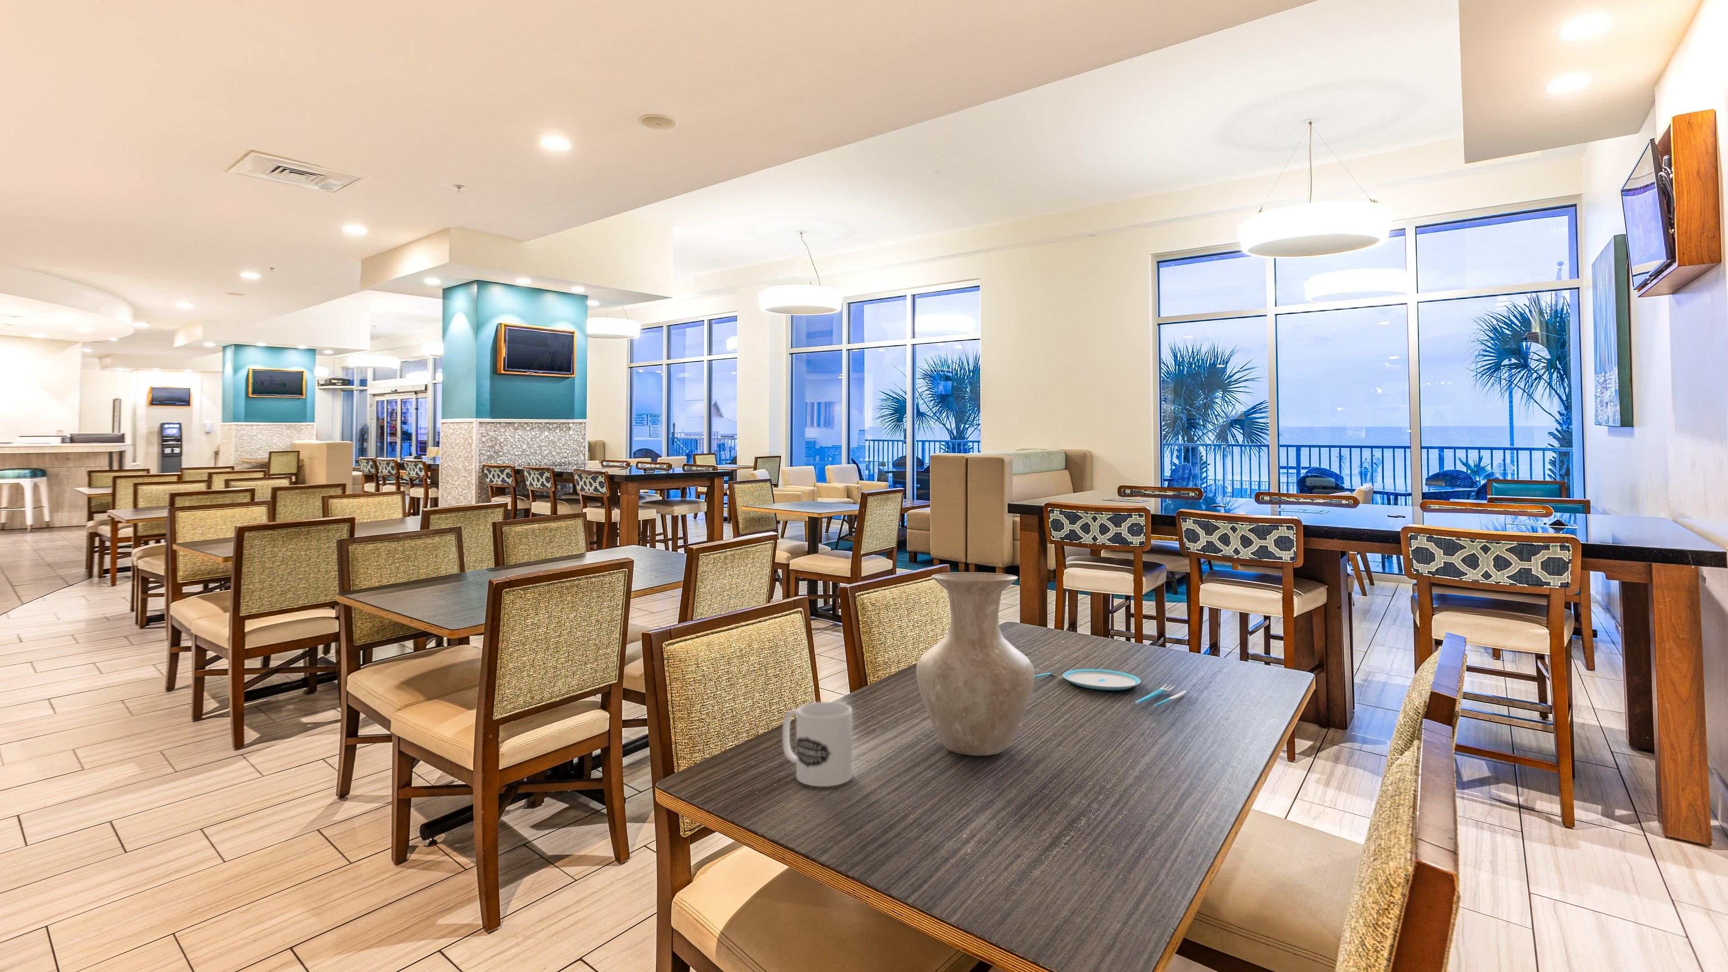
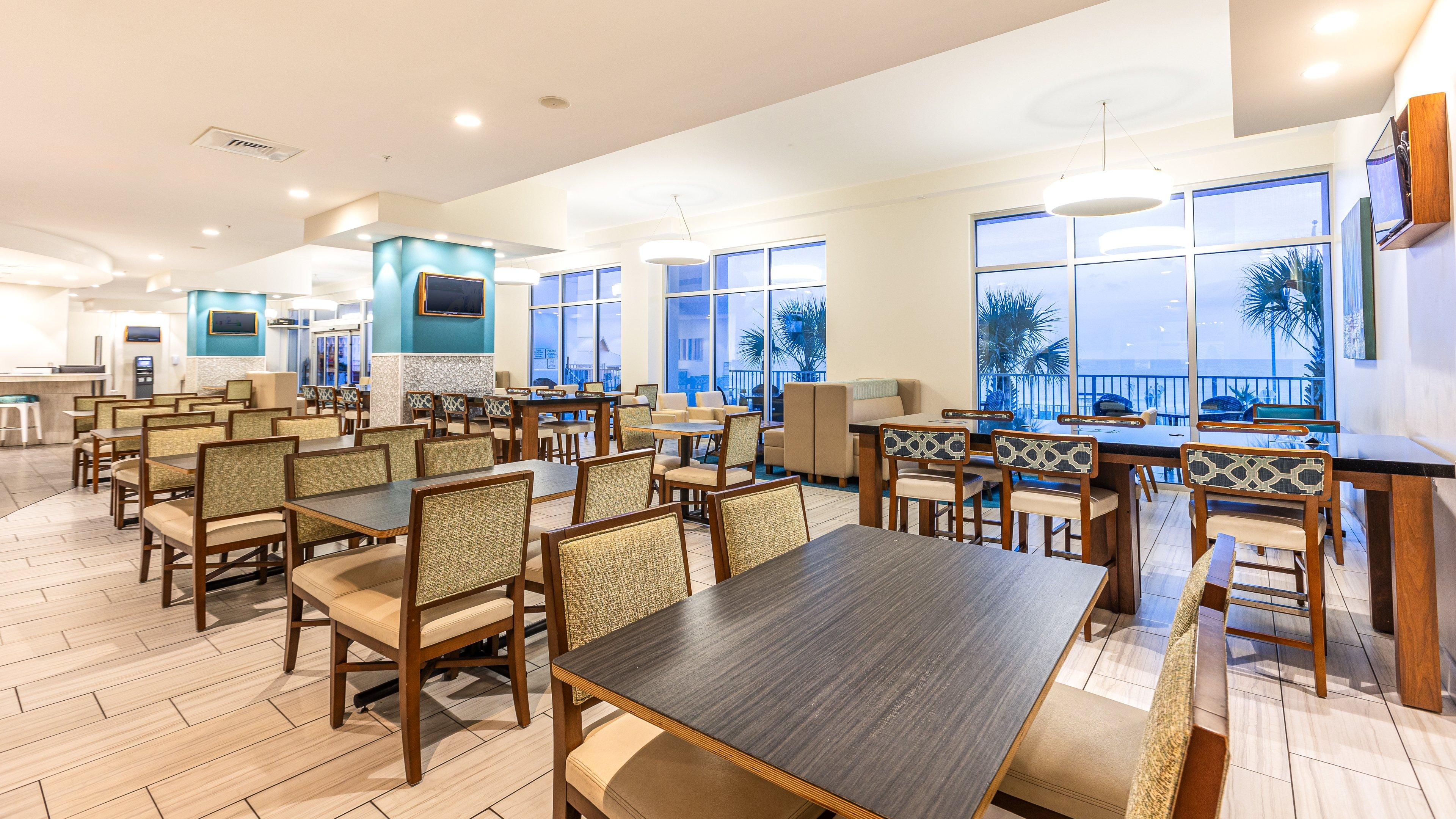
- mug [782,701,853,787]
- vase [916,572,1035,756]
- plate [1035,668,1187,707]
